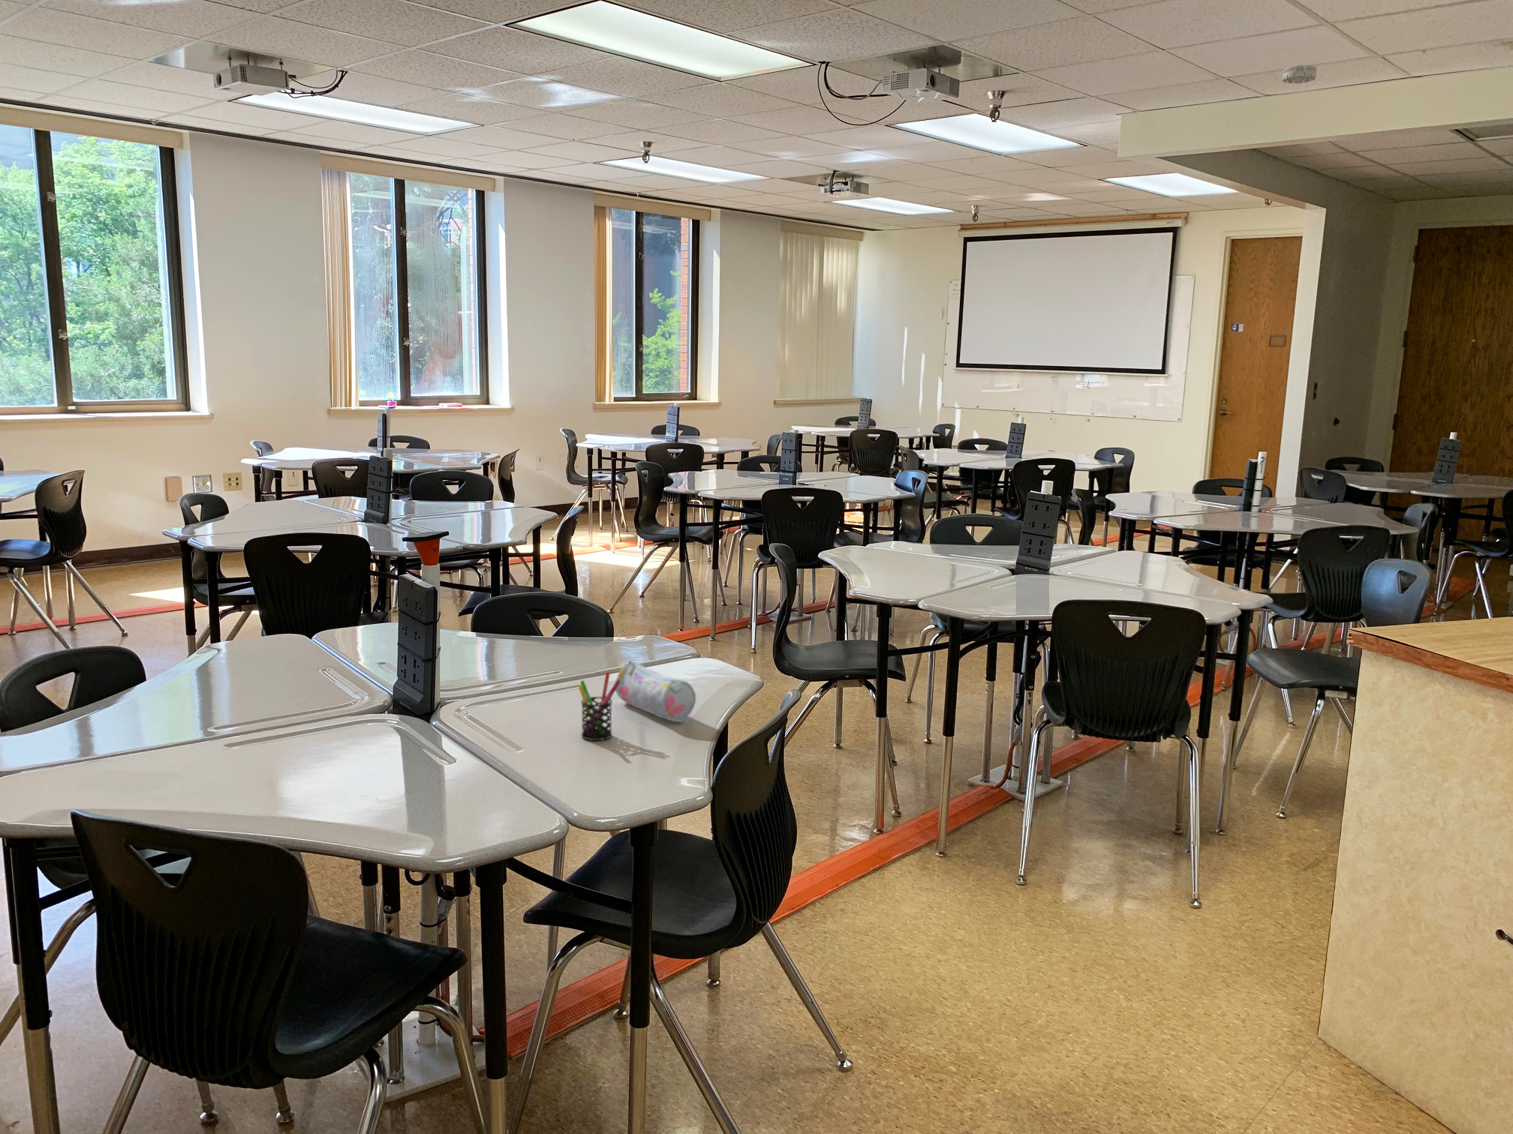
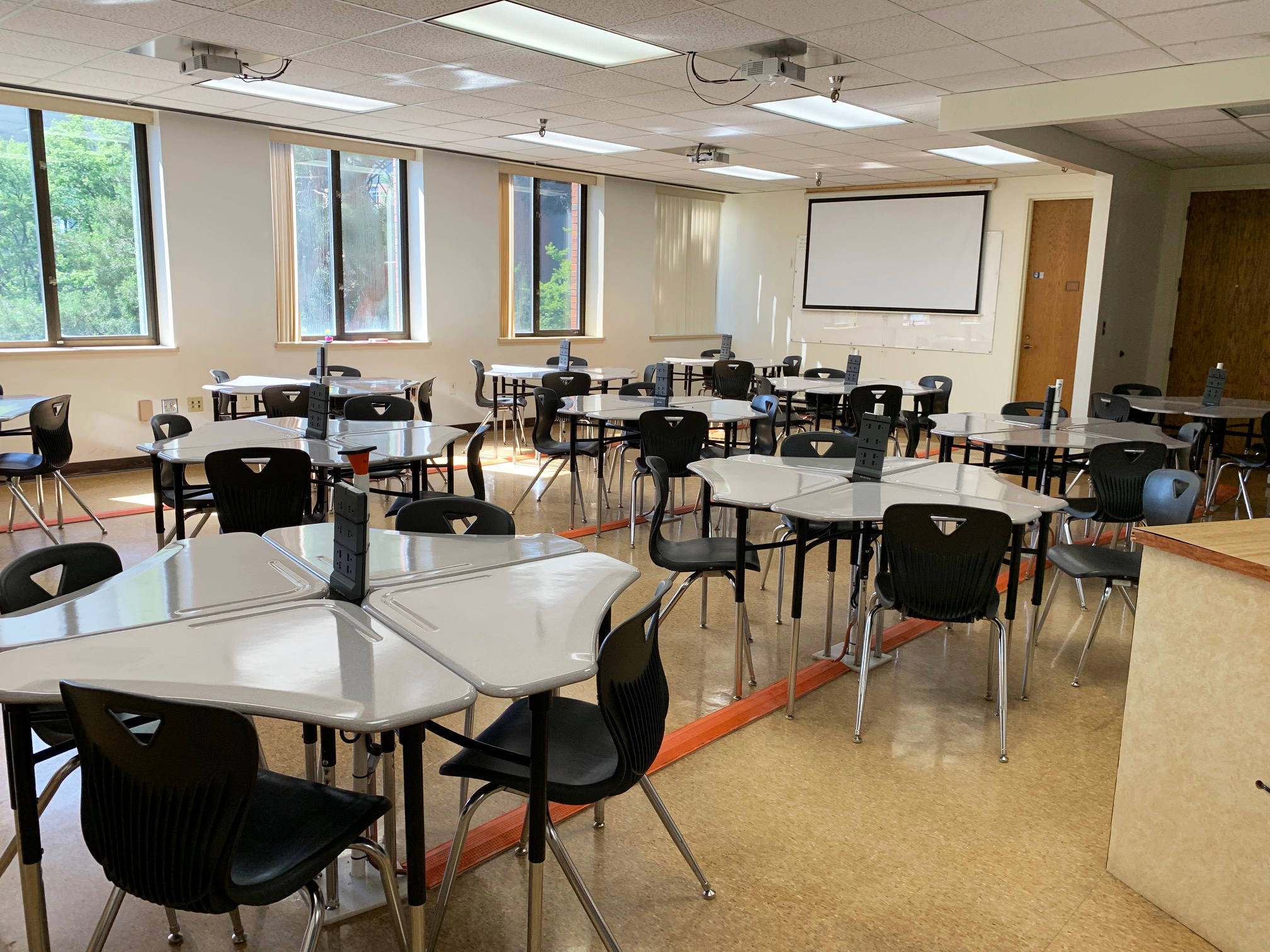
- pencil case [614,660,697,723]
- pen holder [578,672,619,741]
- smoke detector [1282,64,1318,85]
